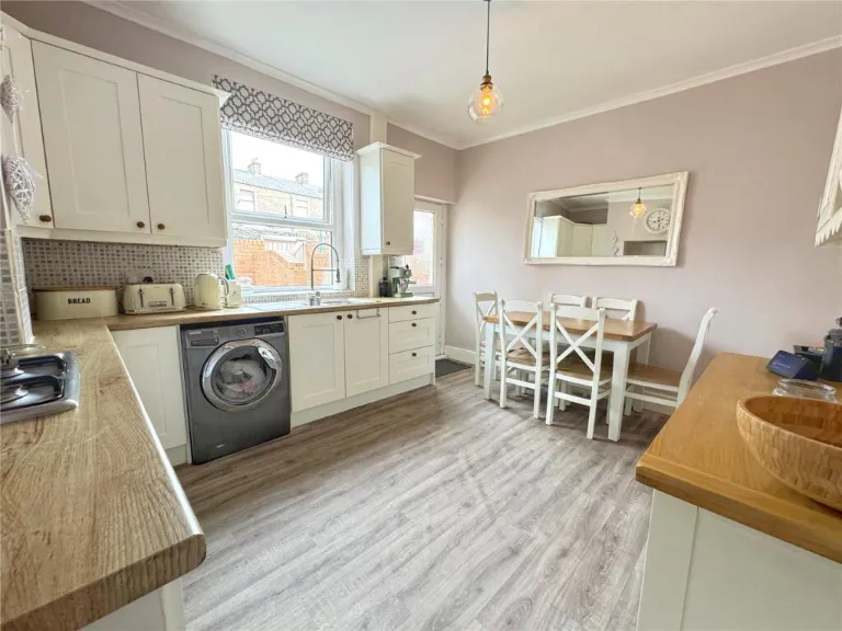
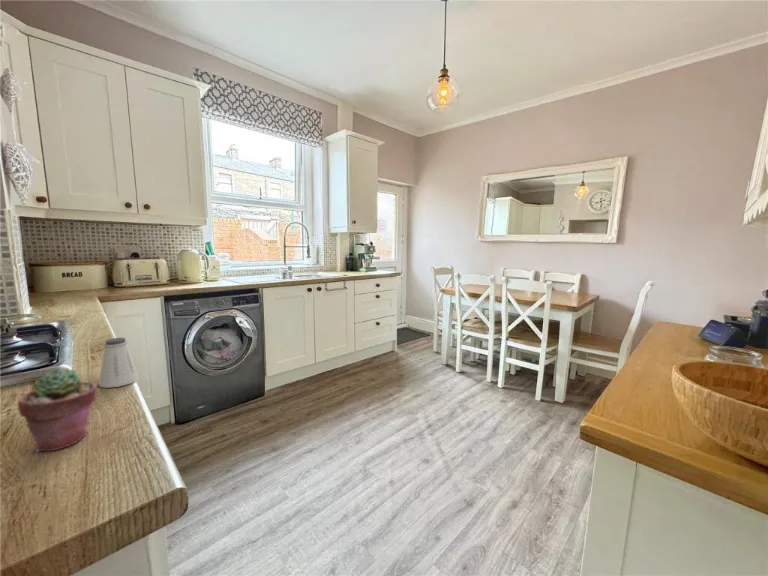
+ saltshaker [98,337,140,389]
+ potted succulent [17,367,98,453]
